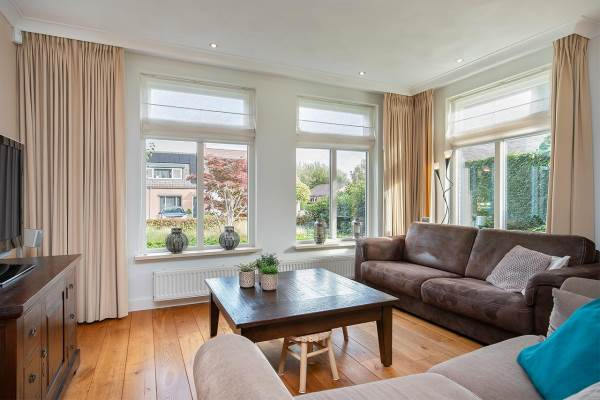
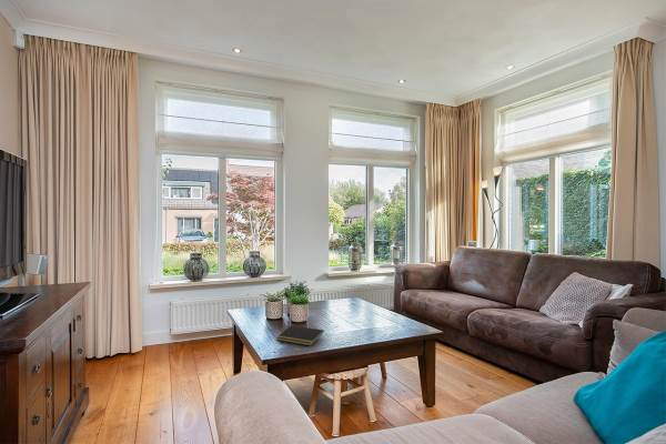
+ notepad [275,324,325,346]
